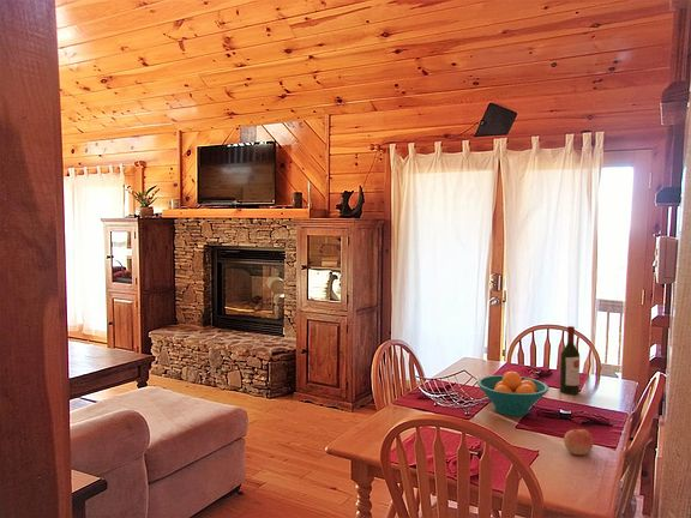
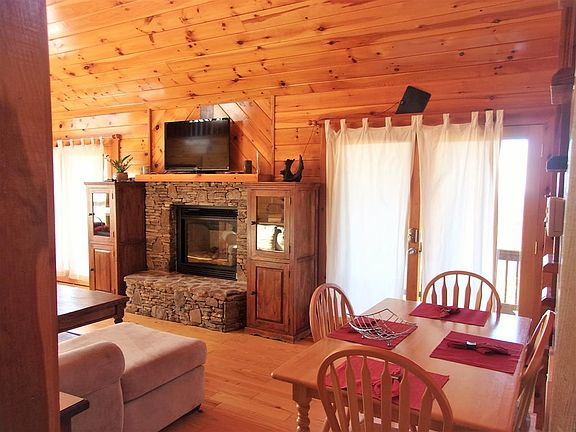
- wine bottle [559,325,581,396]
- apple [563,428,594,457]
- fruit bowl [476,371,549,417]
